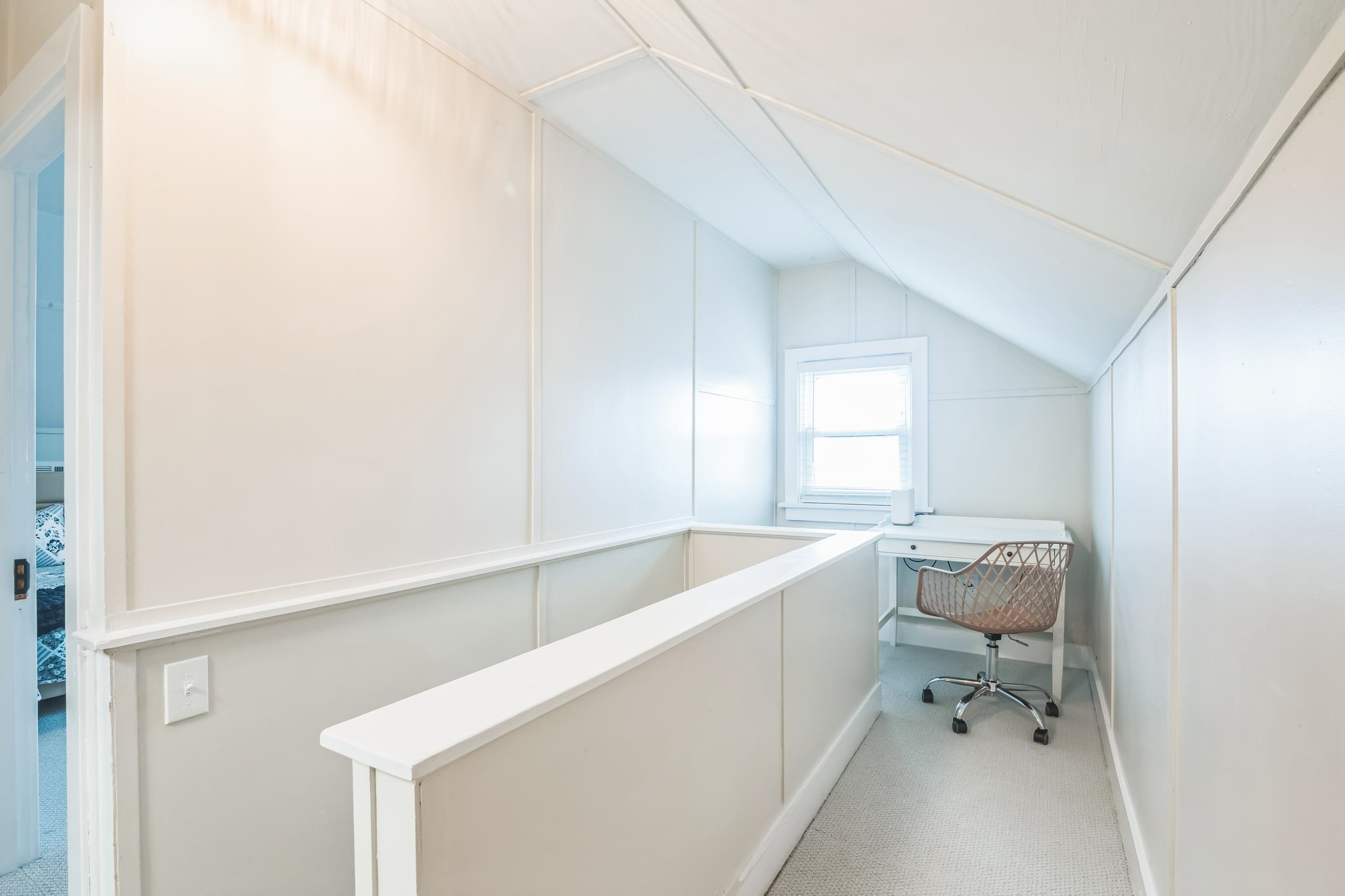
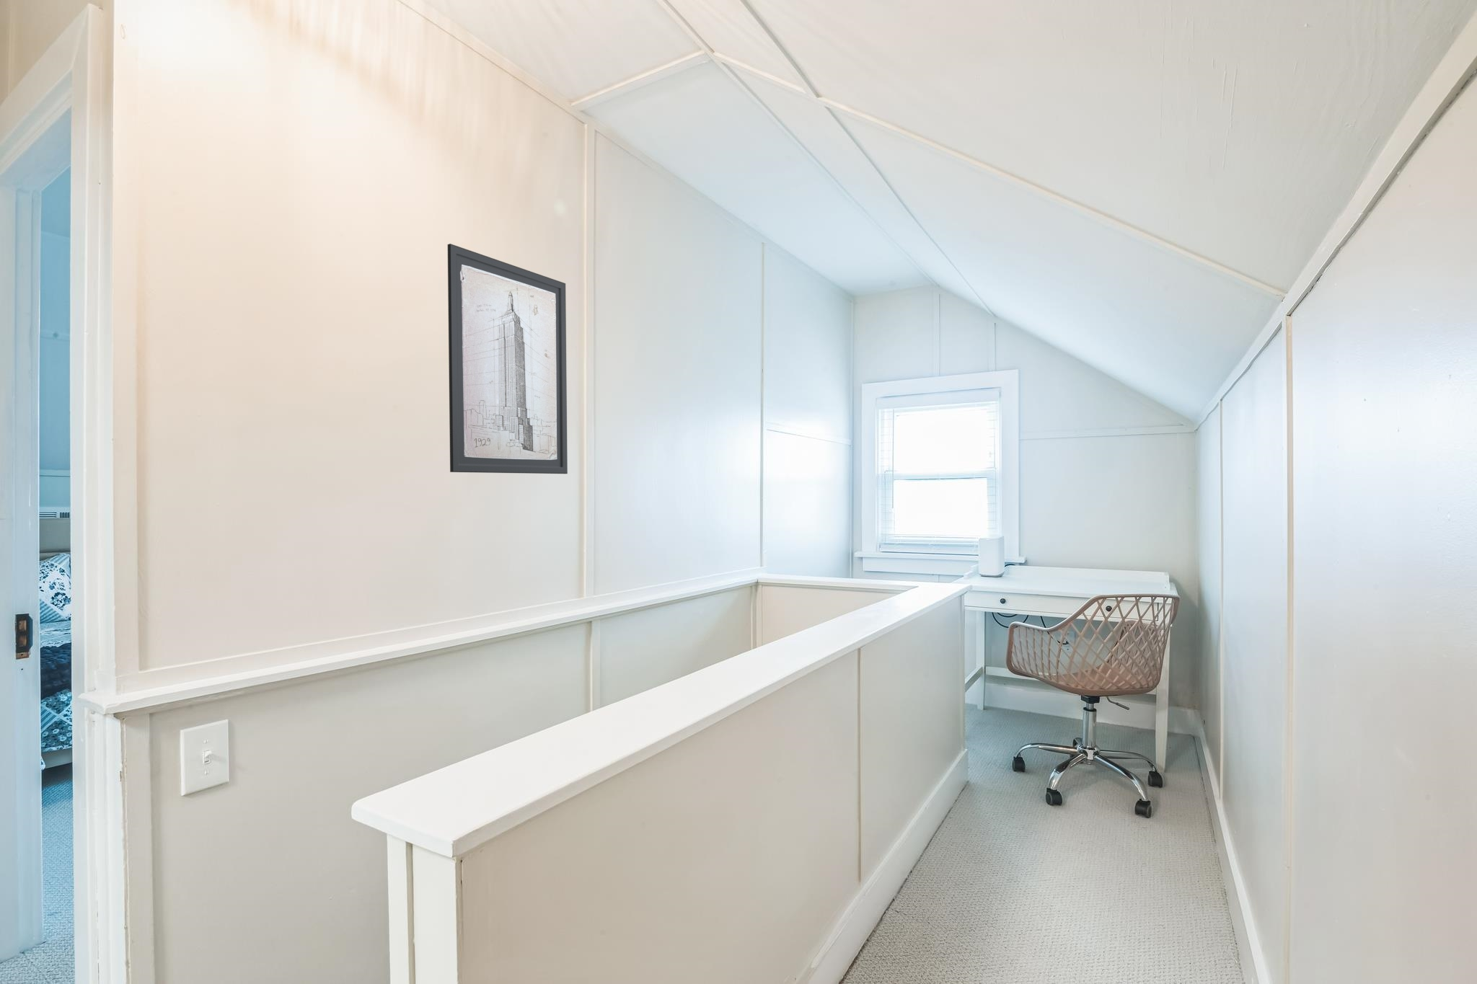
+ wall art [447,243,569,474]
